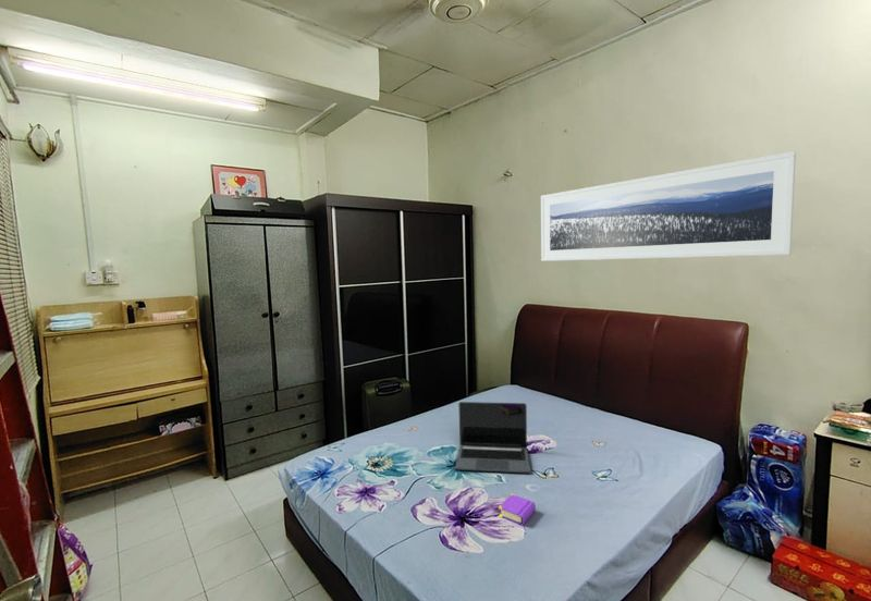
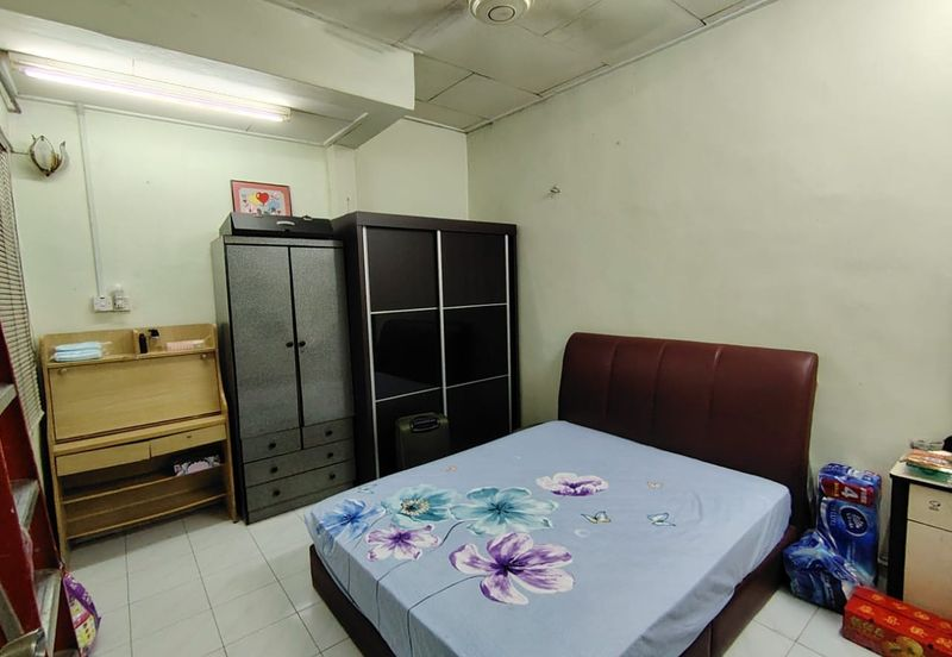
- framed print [540,150,797,262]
- laptop [454,401,531,474]
- book [498,493,537,527]
